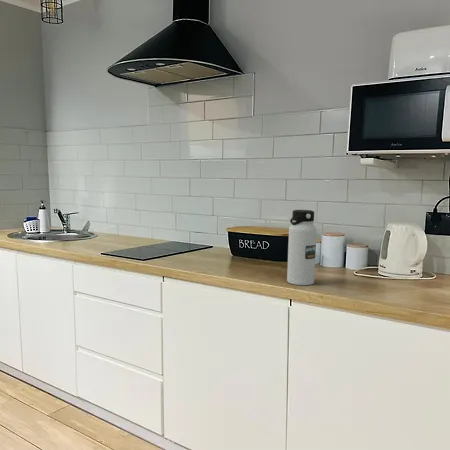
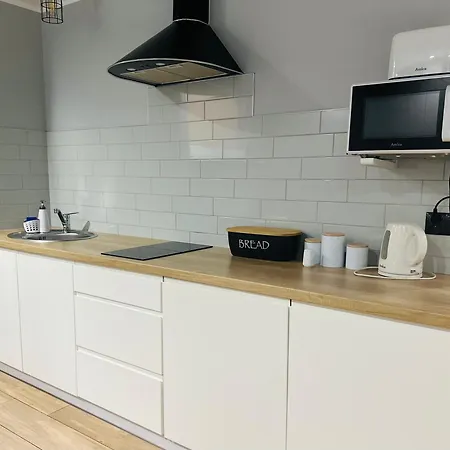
- water bottle [286,209,318,286]
